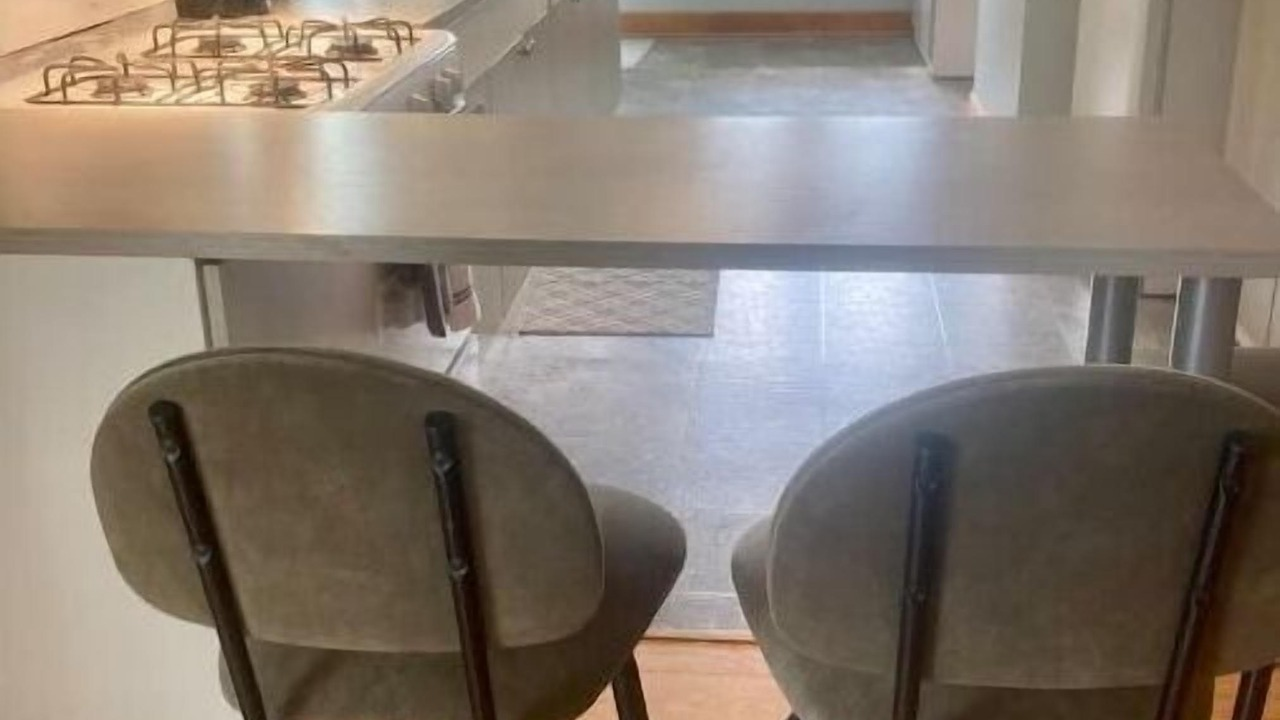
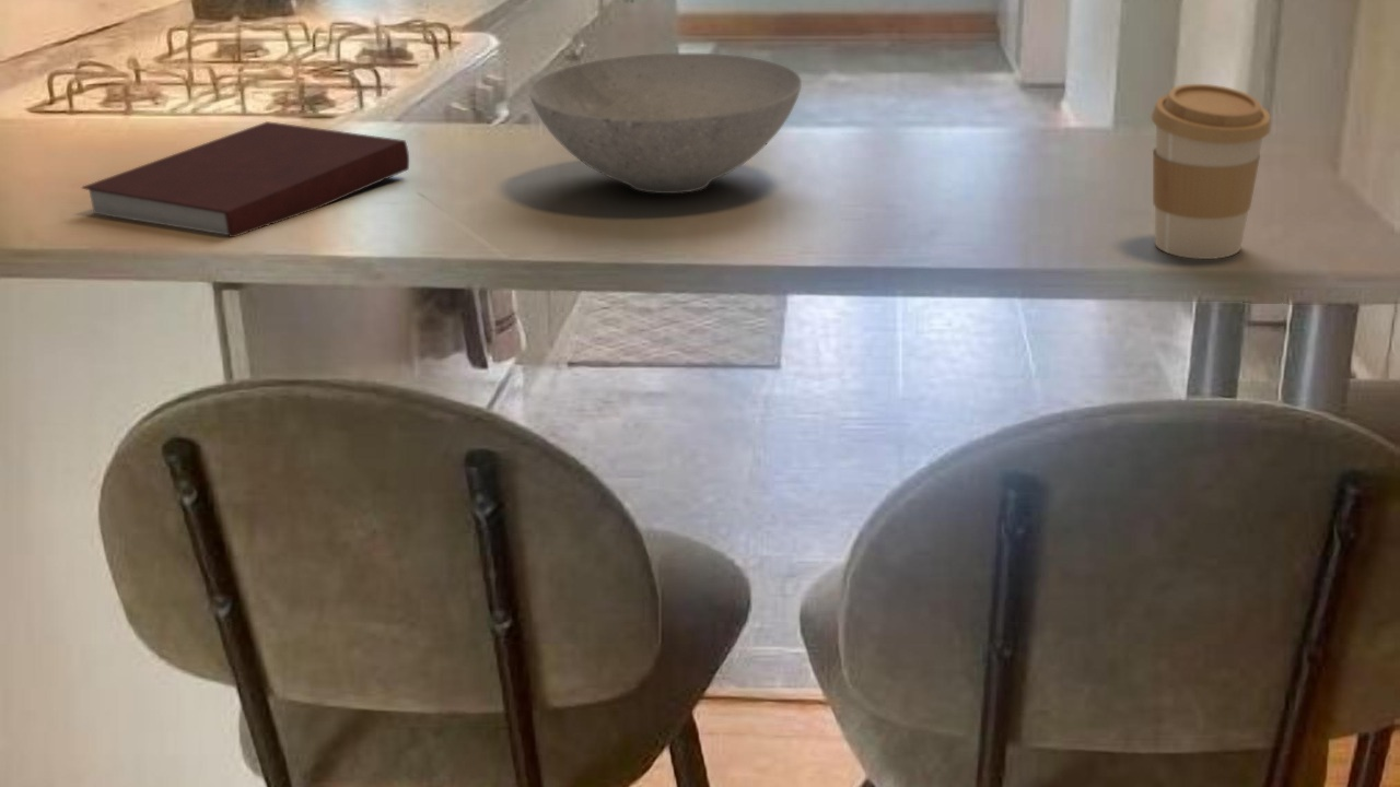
+ notebook [81,120,410,238]
+ coffee cup [1151,83,1271,260]
+ bowl [528,52,803,195]
